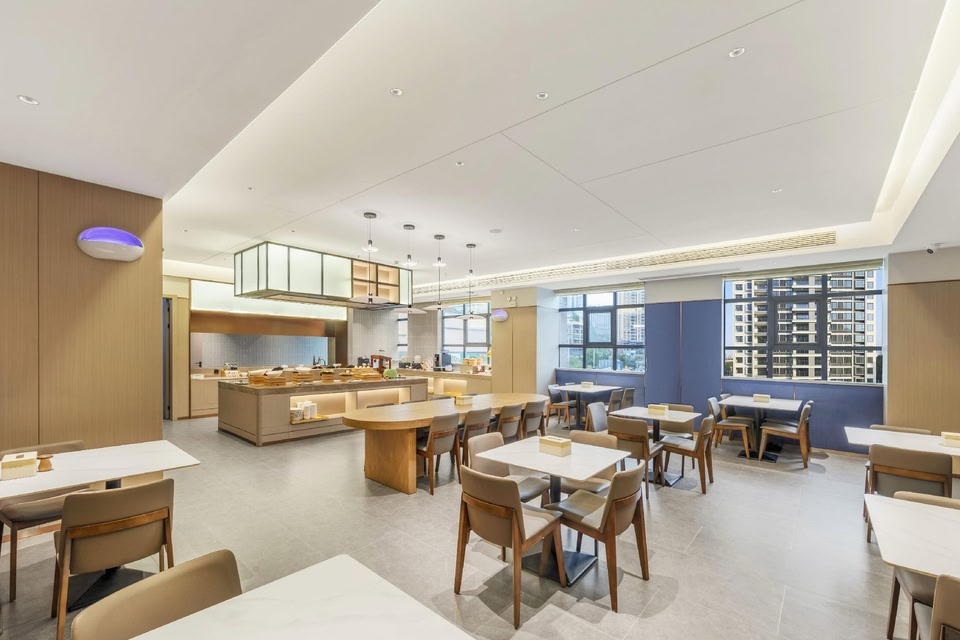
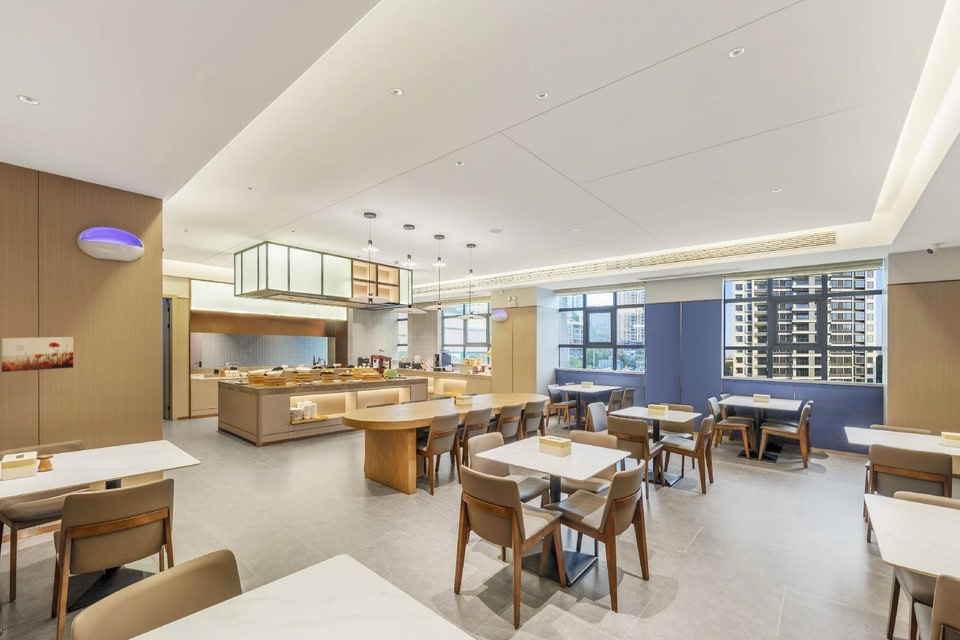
+ wall art [1,336,74,373]
